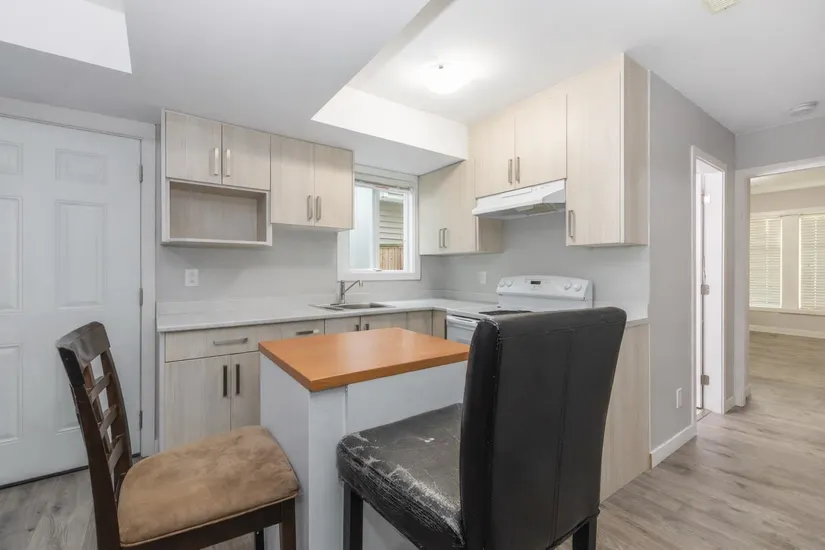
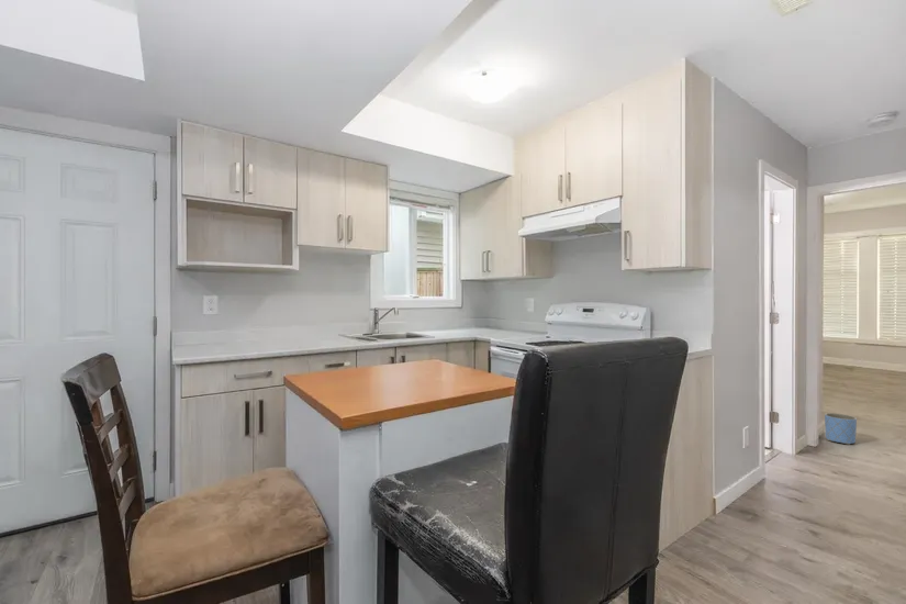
+ planter [824,412,858,446]
